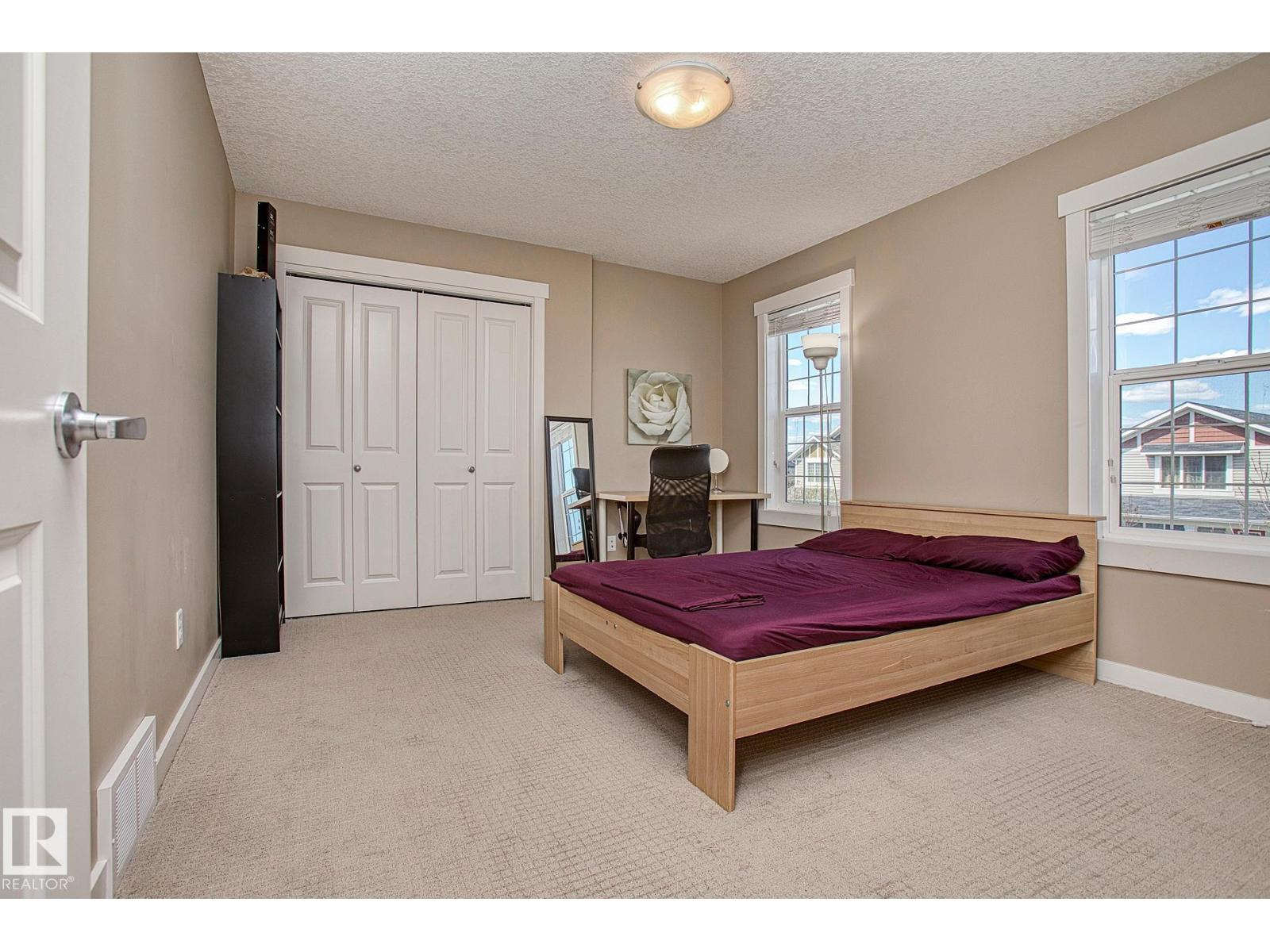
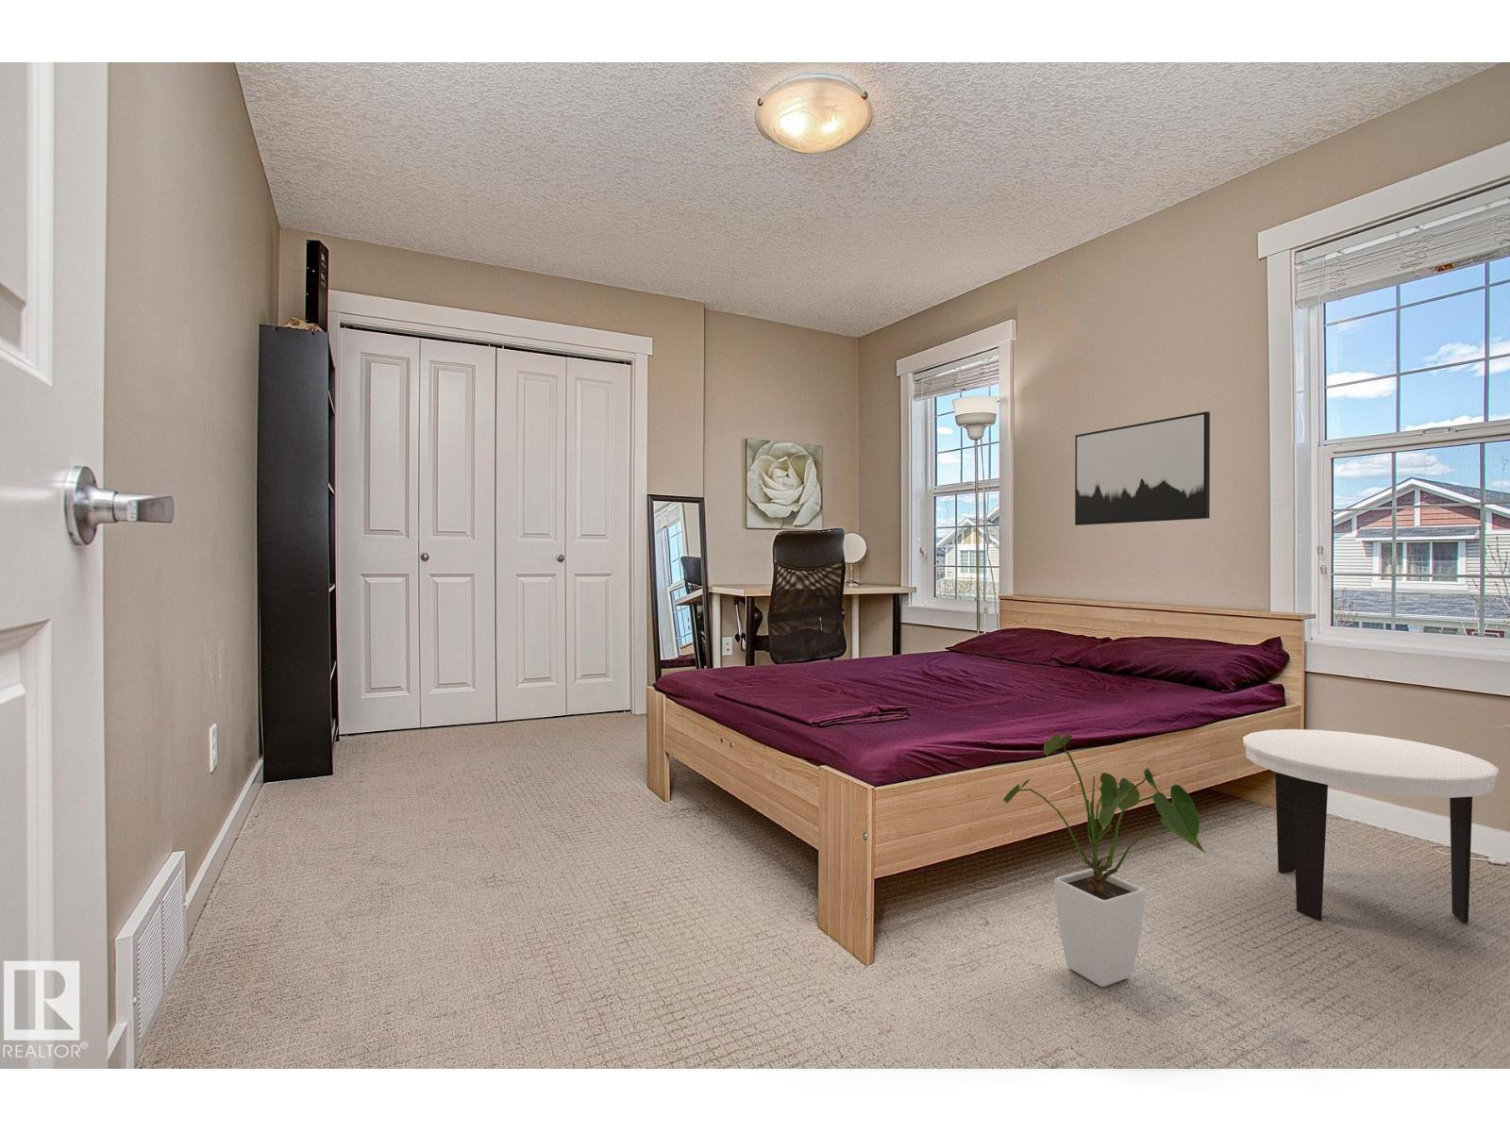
+ wall art [1074,410,1210,527]
+ side table [1242,728,1499,924]
+ house plant [1003,732,1208,988]
